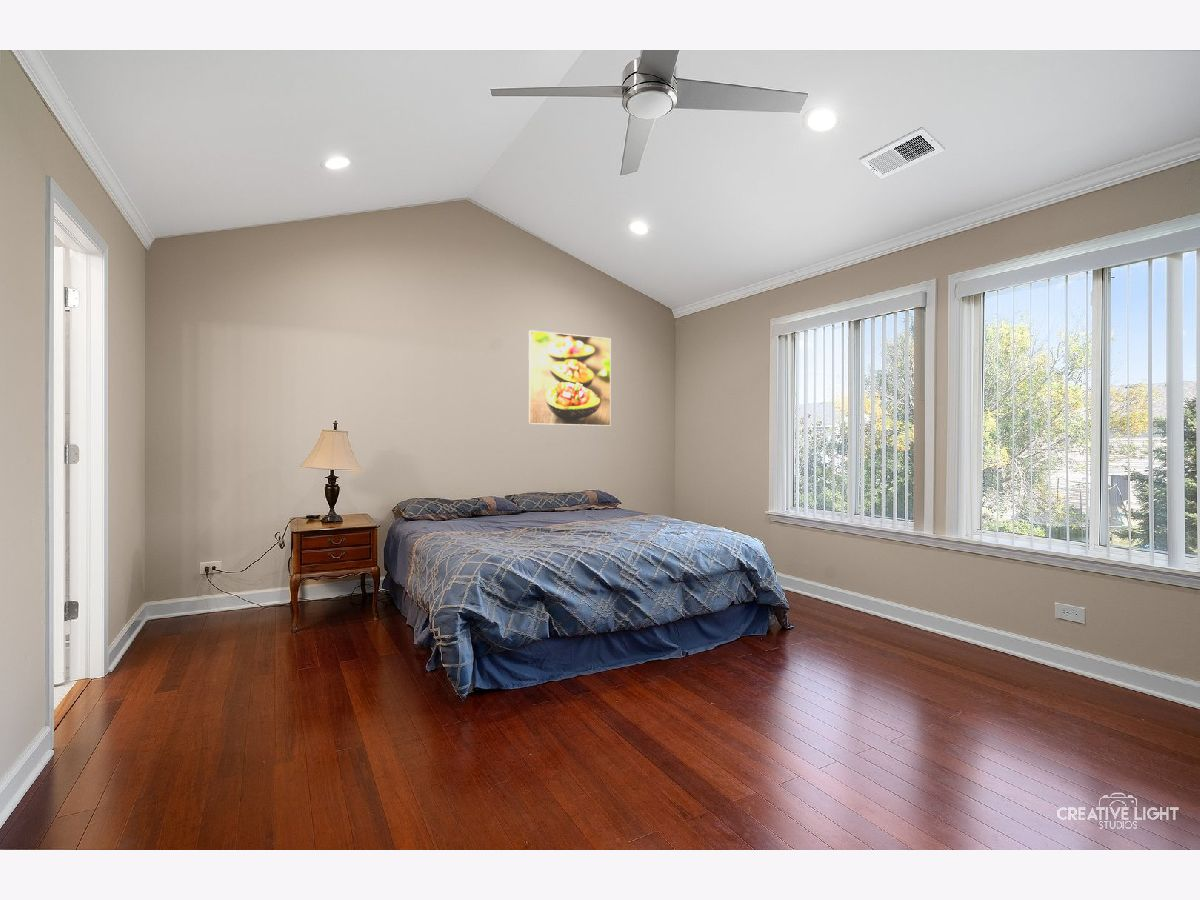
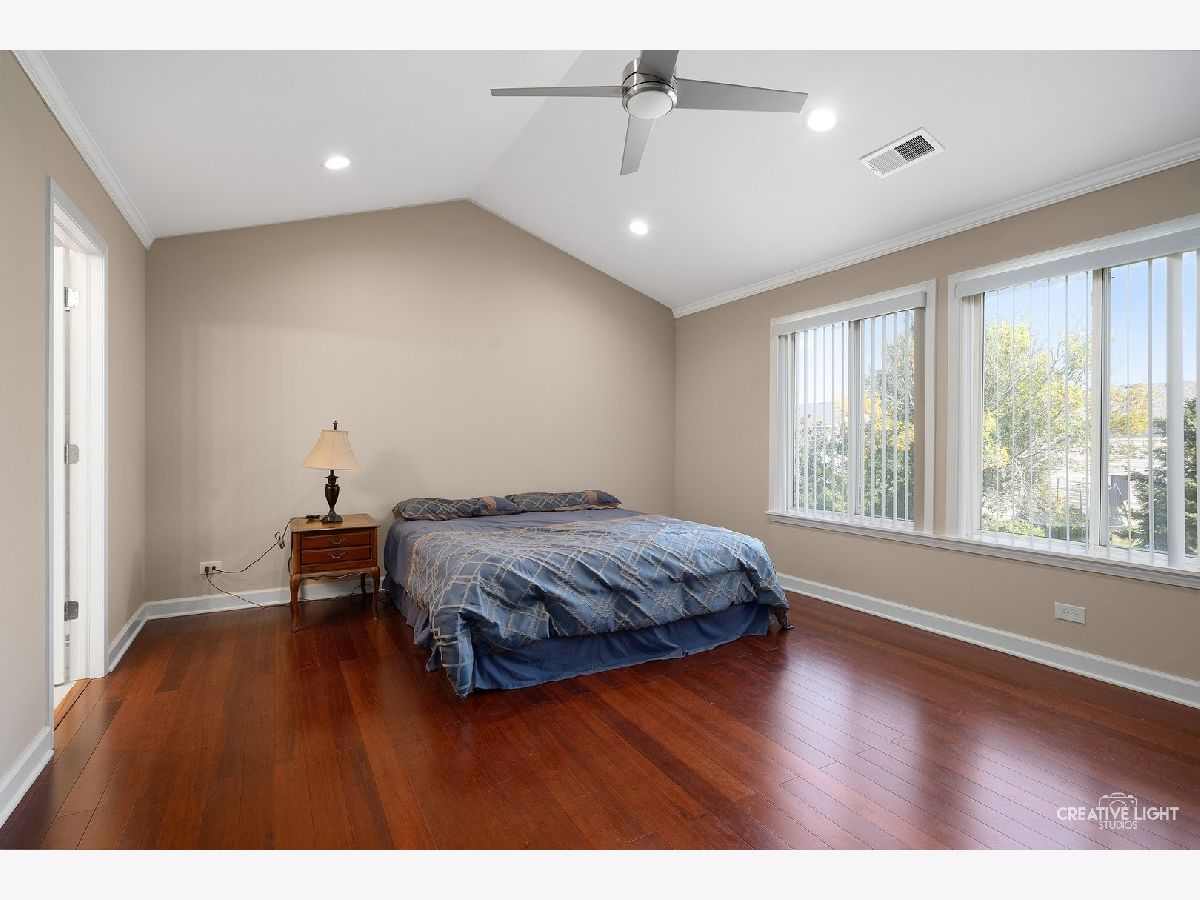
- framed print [527,329,612,427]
